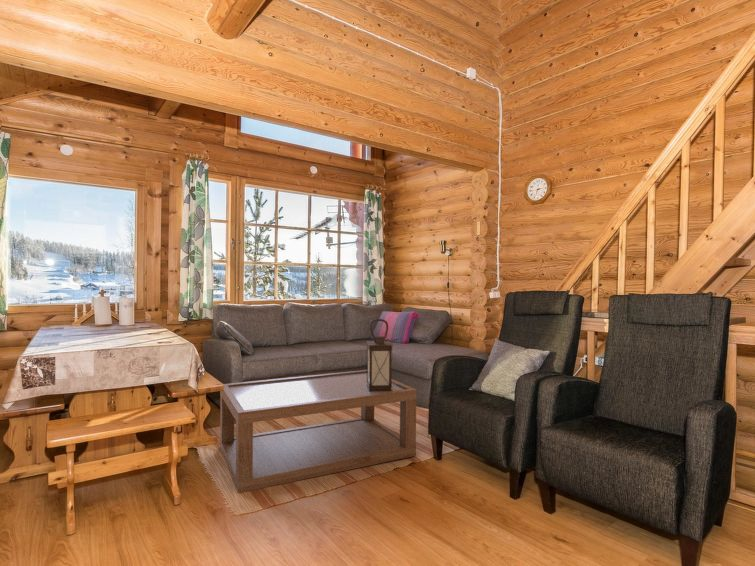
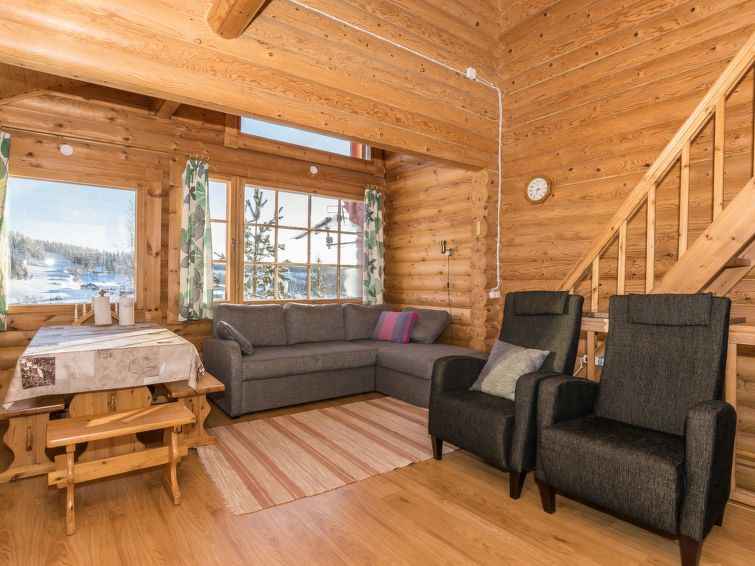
- lantern [365,318,394,392]
- coffee table [219,369,418,494]
